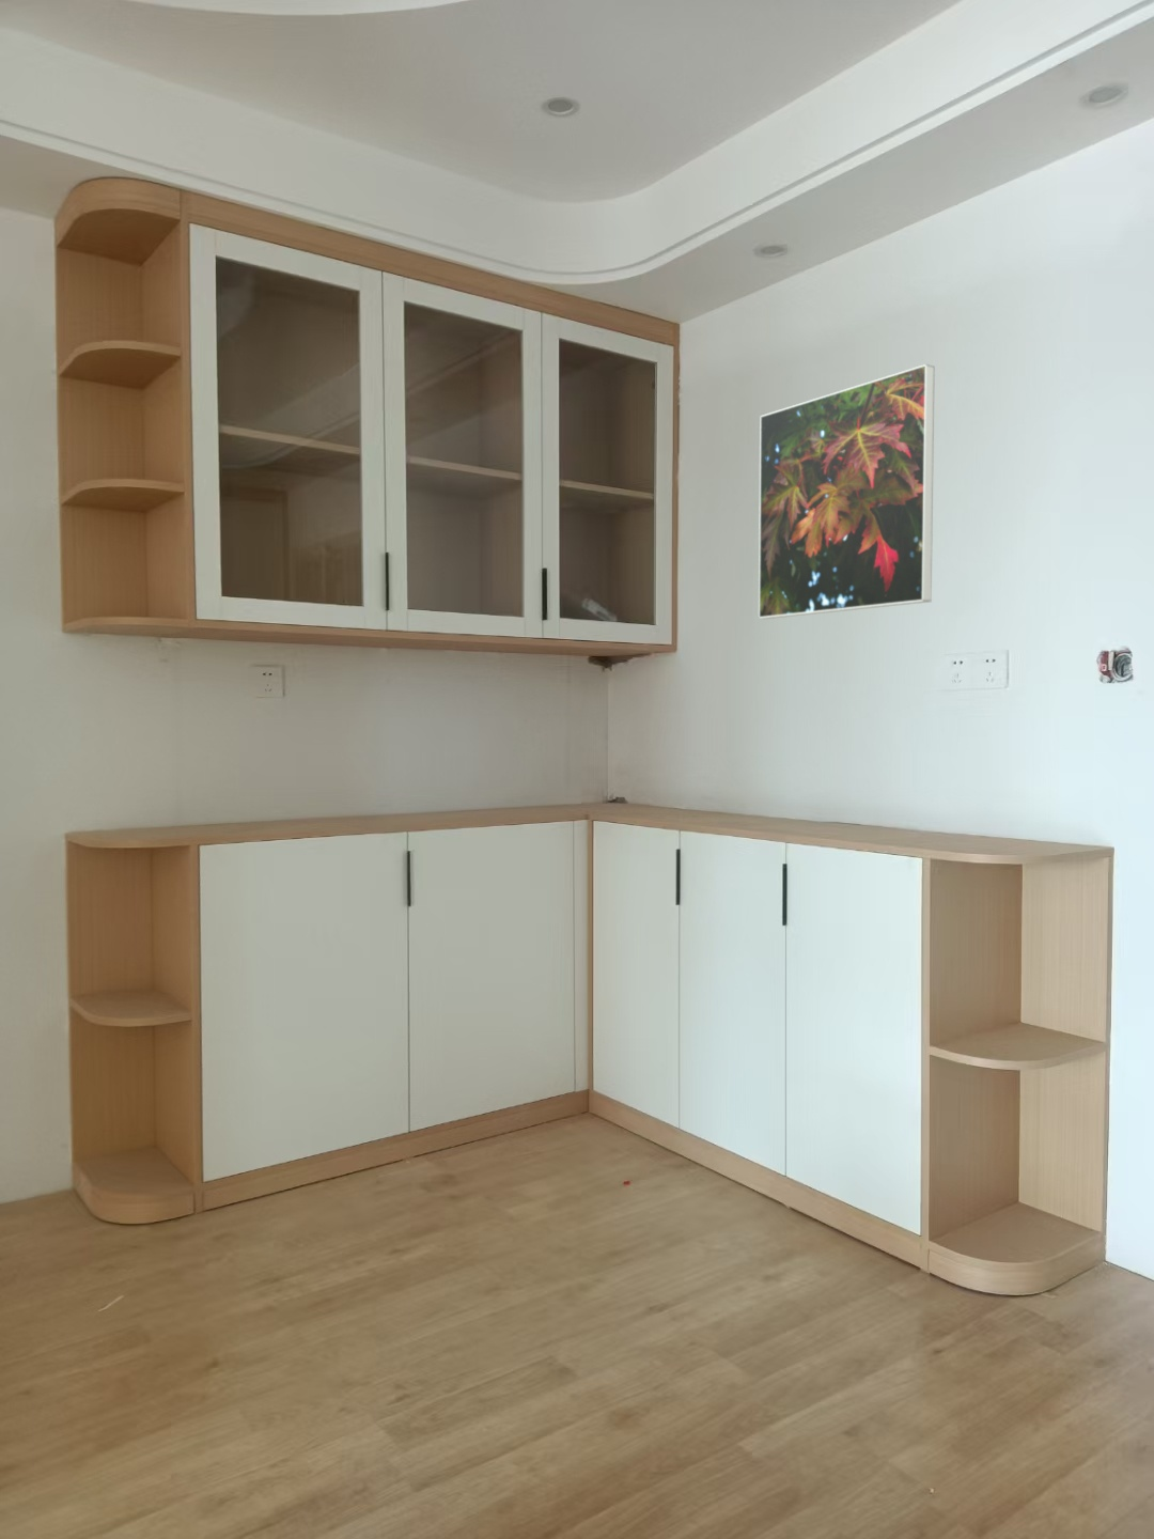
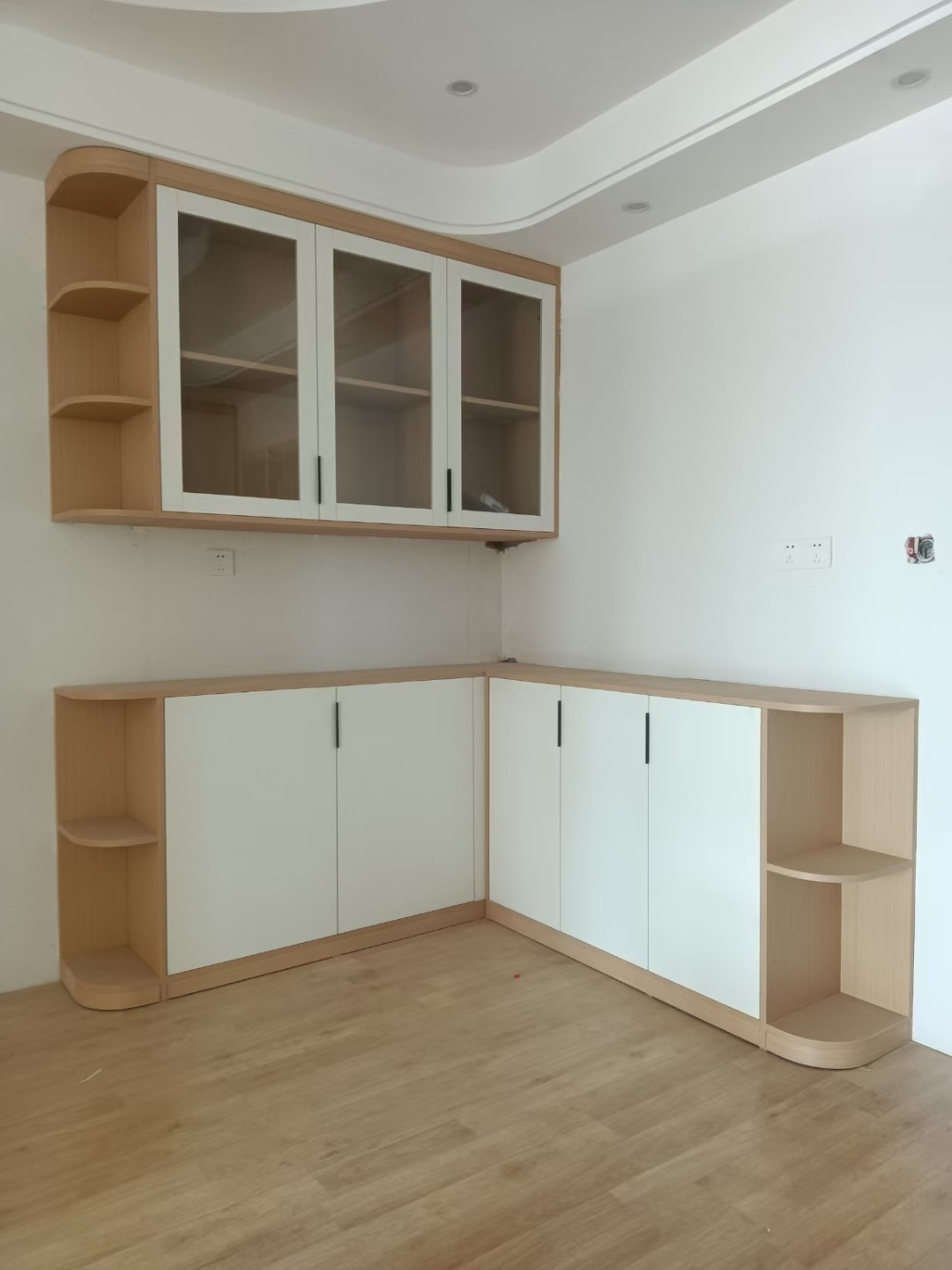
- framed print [758,364,936,620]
